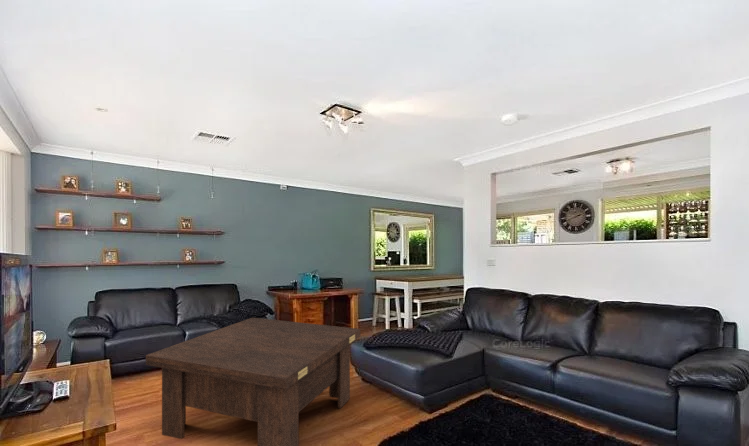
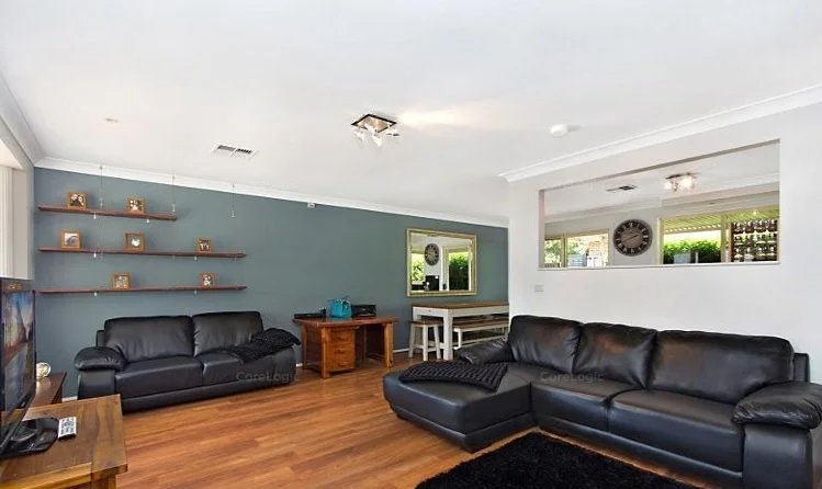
- coffee table [145,317,361,446]
